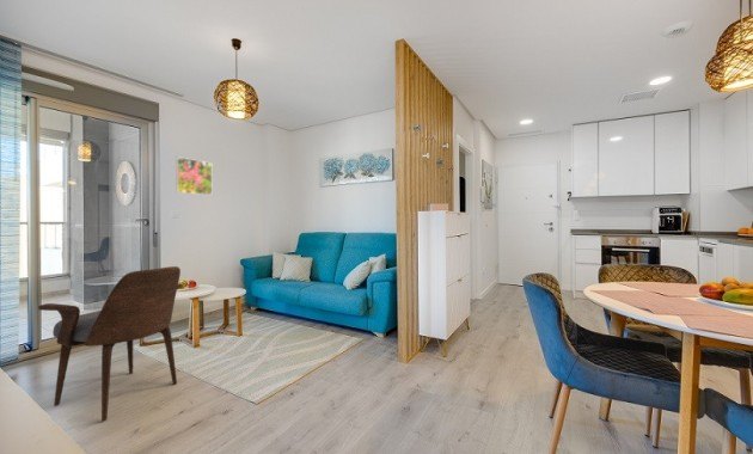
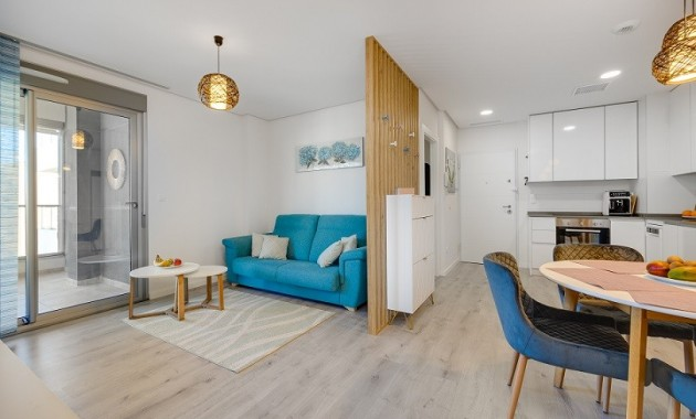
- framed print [175,155,213,196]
- armchair [37,265,184,422]
